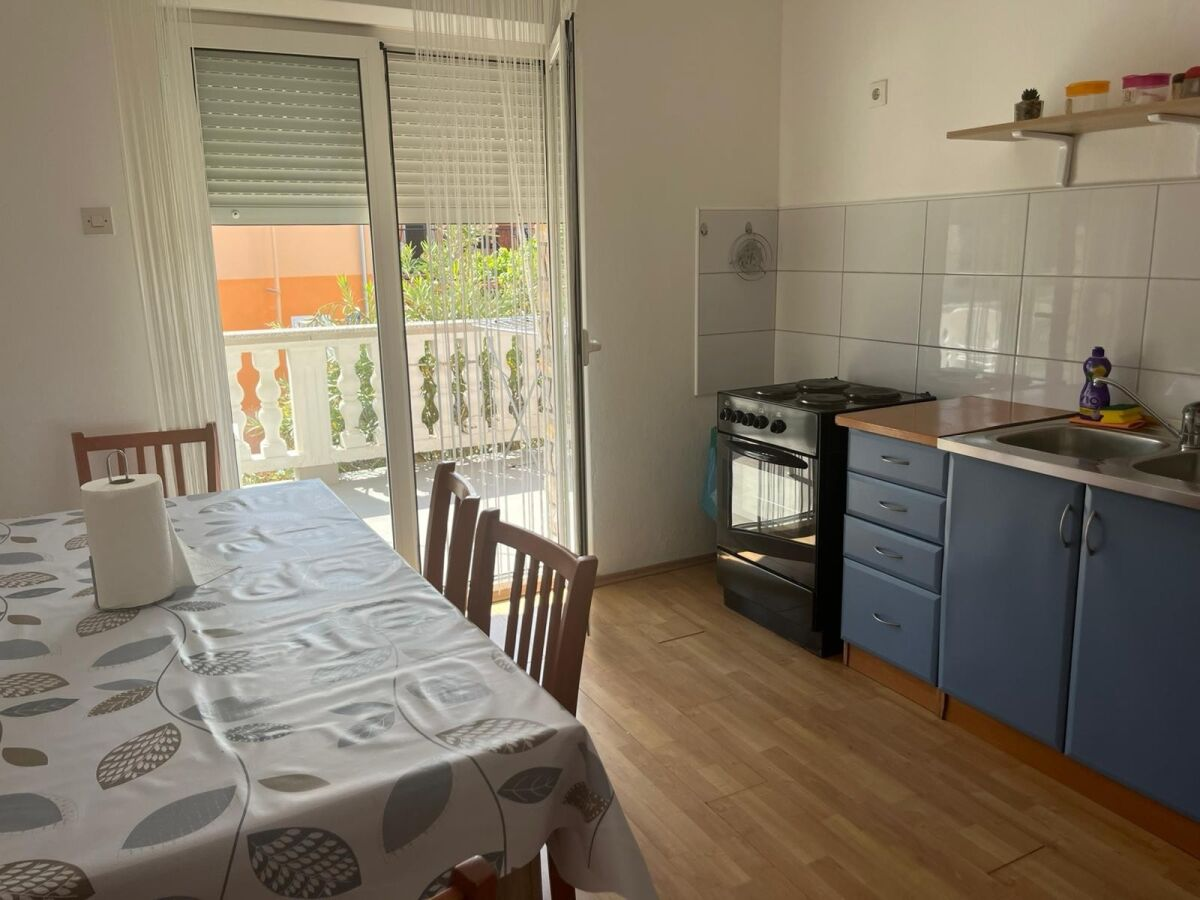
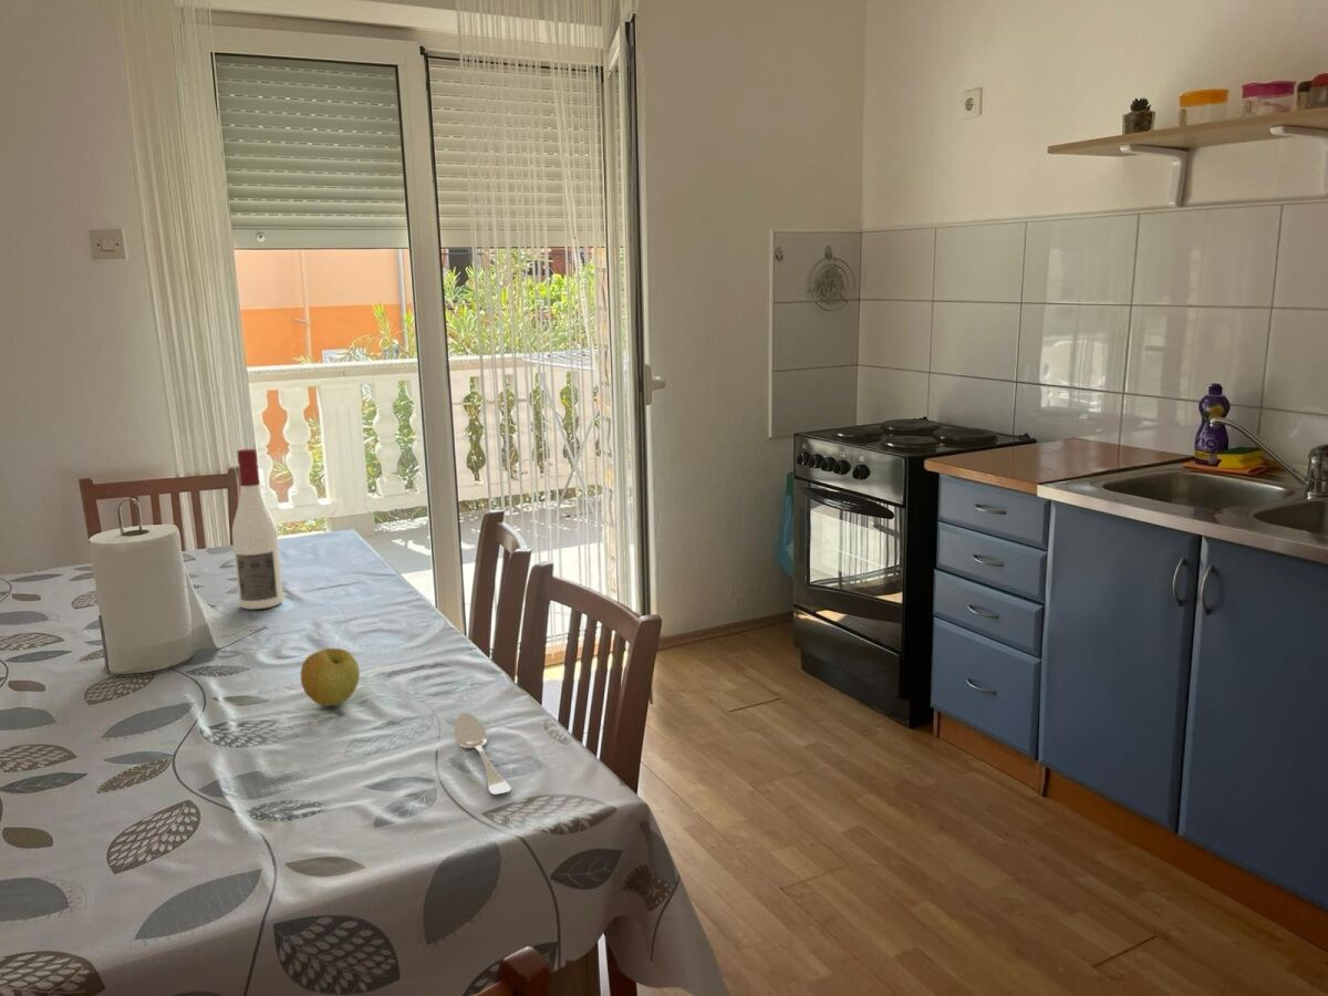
+ spoon [454,712,512,796]
+ apple [300,647,361,707]
+ alcohol [231,448,284,610]
